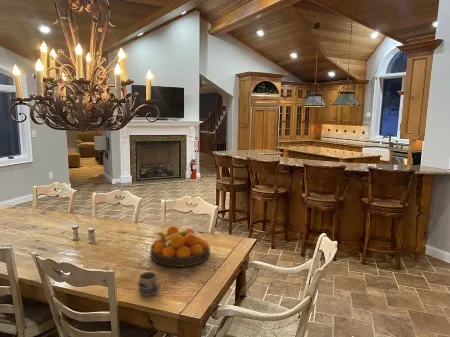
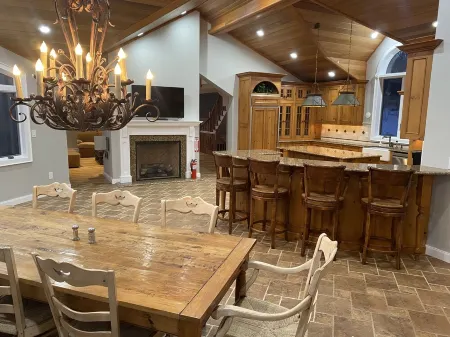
- fruit bowl [149,225,211,268]
- mug [137,271,162,297]
